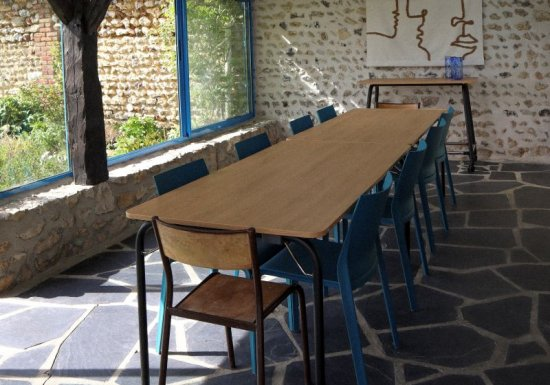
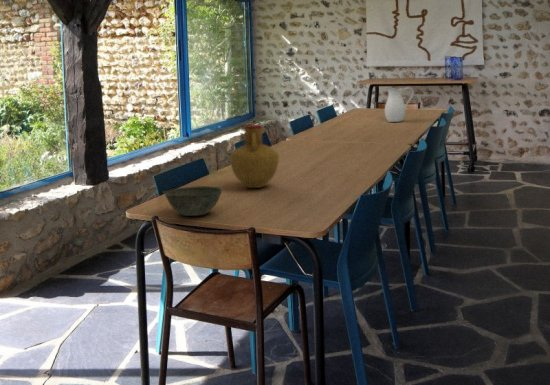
+ pitcher [384,86,415,123]
+ vase [229,124,280,189]
+ bowl [162,185,224,217]
